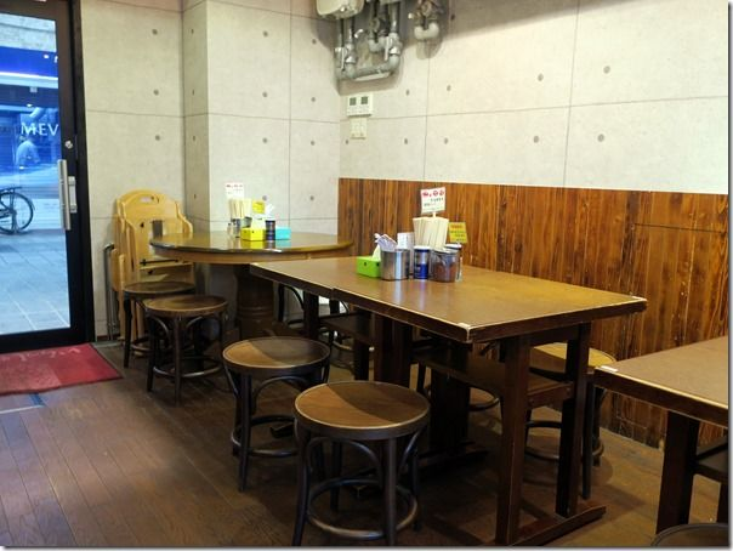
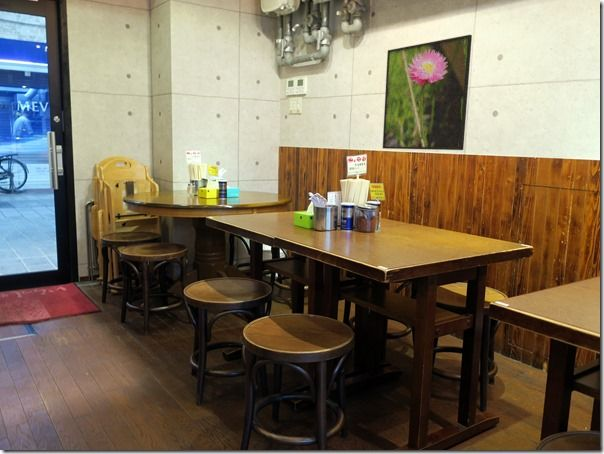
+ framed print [382,34,473,151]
